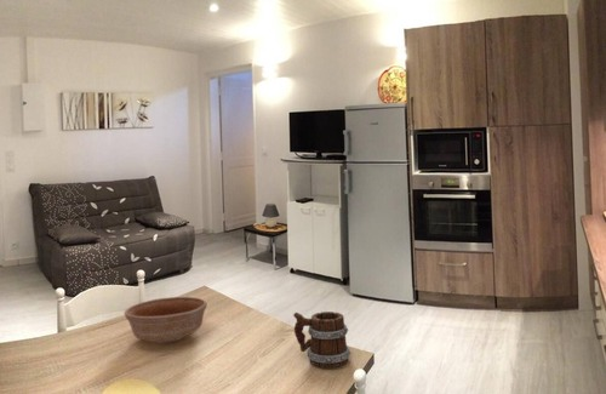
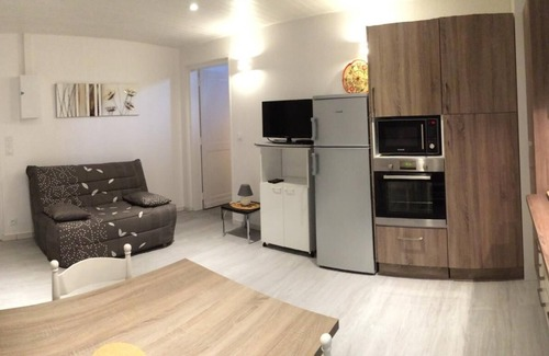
- bowl [124,296,208,344]
- mug [292,310,351,369]
